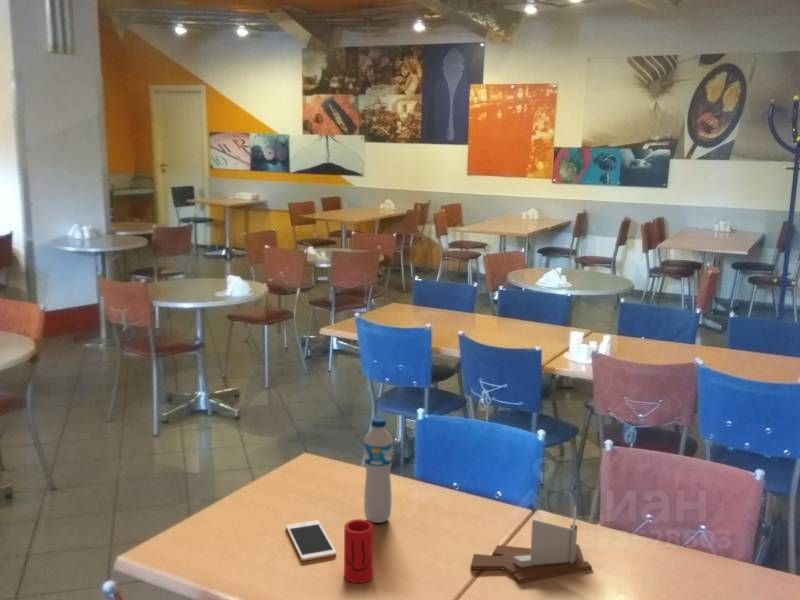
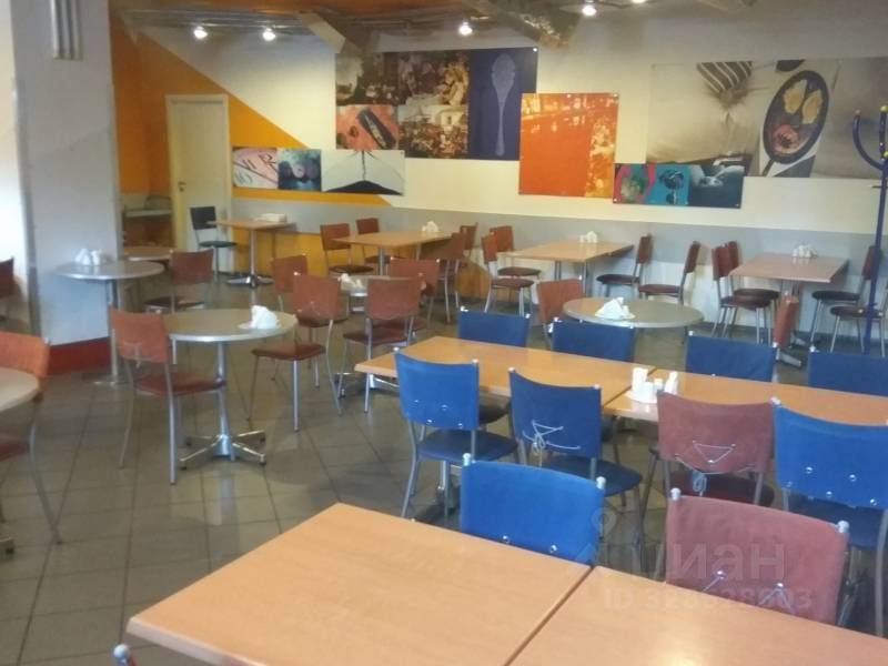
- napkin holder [469,505,593,584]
- water bottle [363,417,393,524]
- cup [343,518,374,584]
- cell phone [285,519,337,562]
